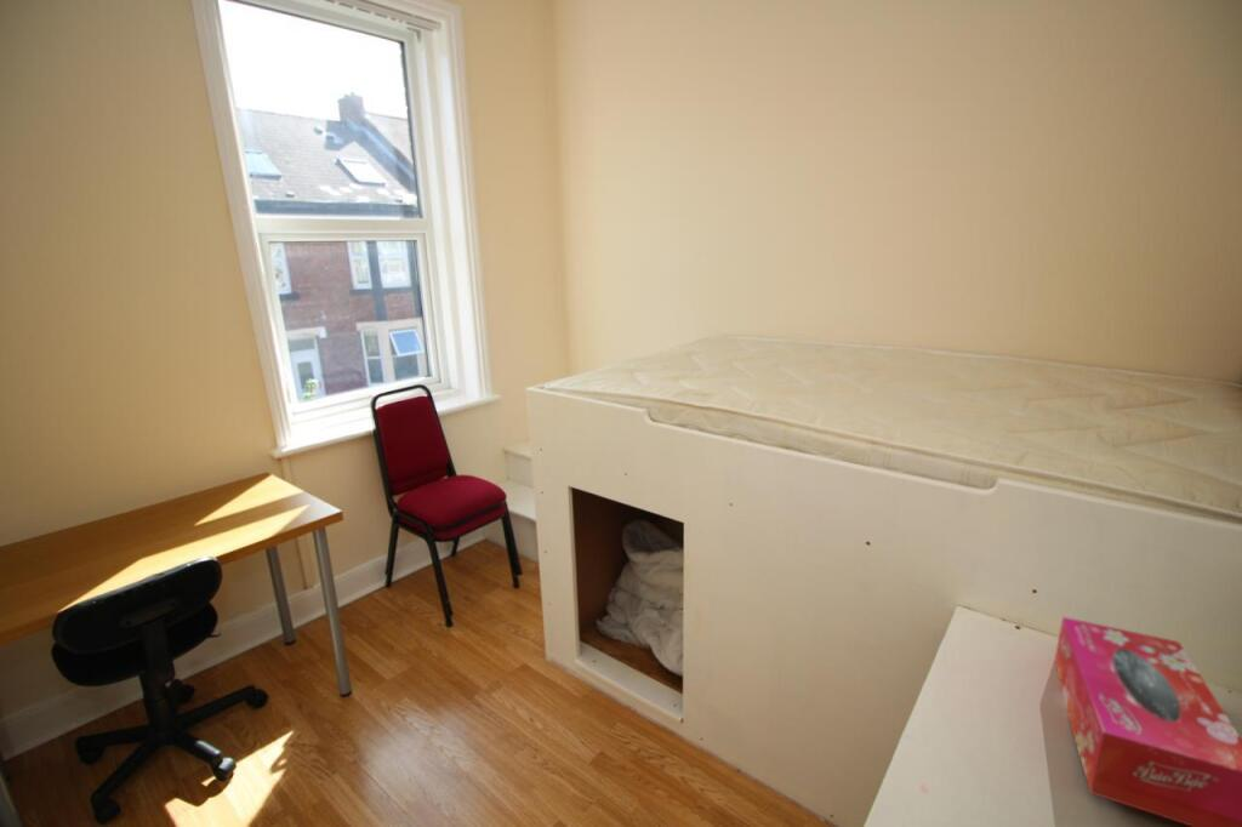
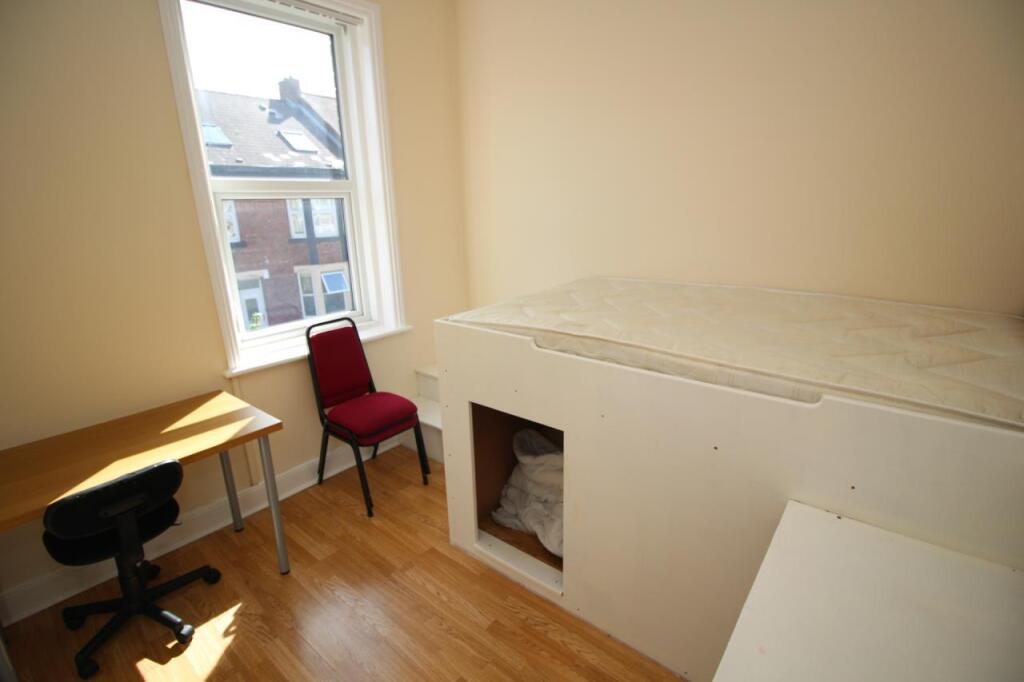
- tissue box [1054,616,1242,827]
